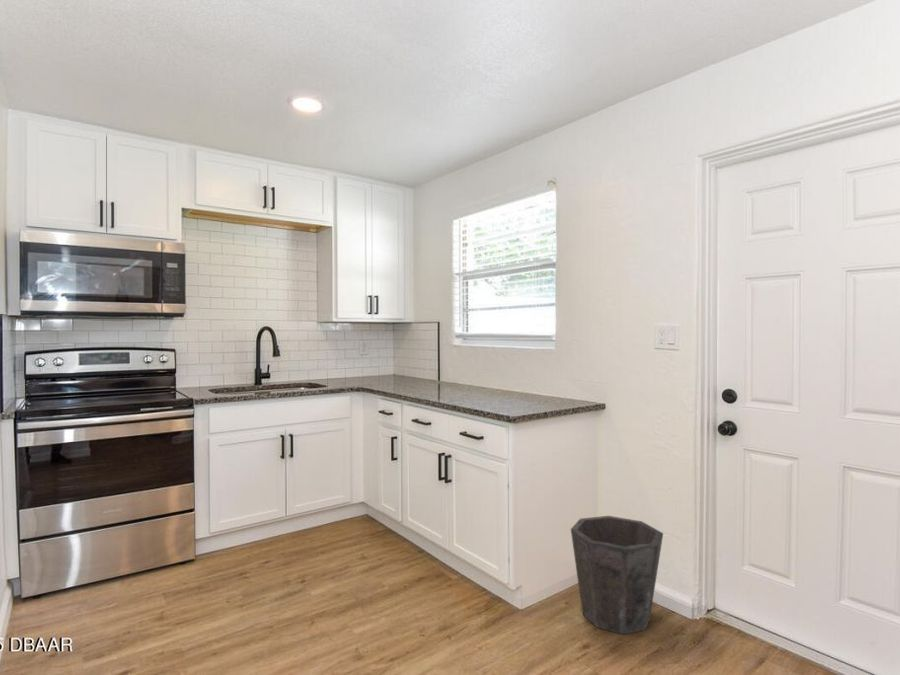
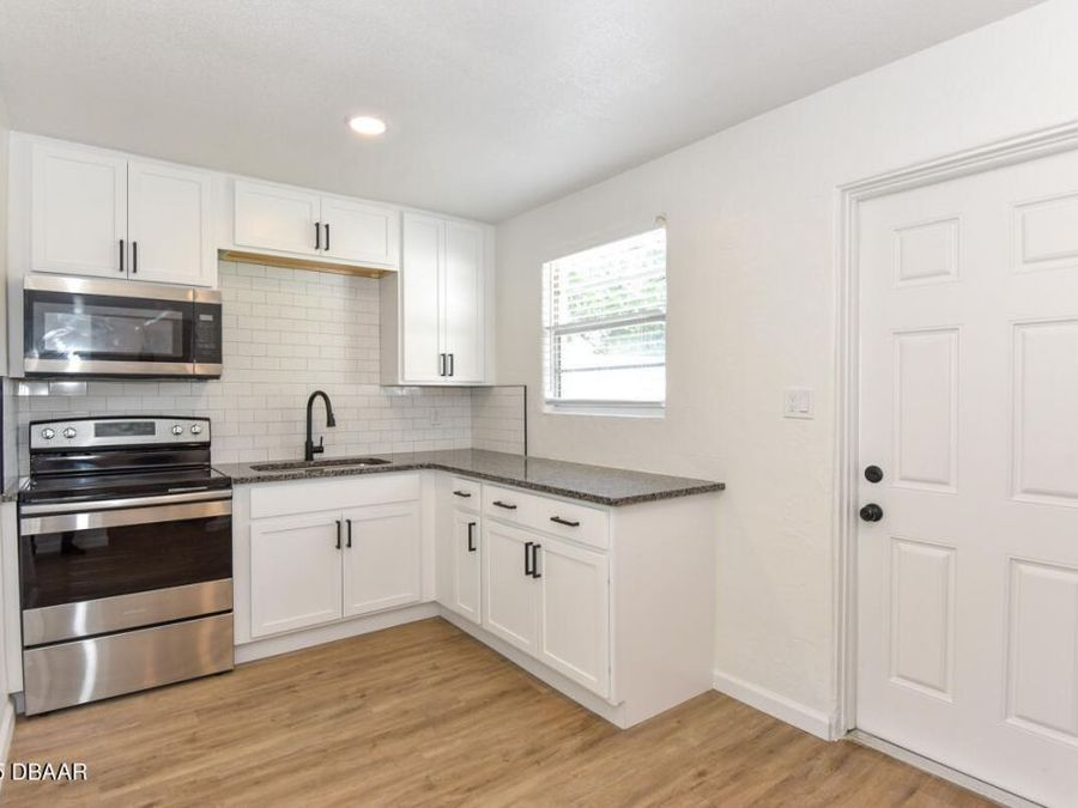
- waste bin [570,515,664,635]
